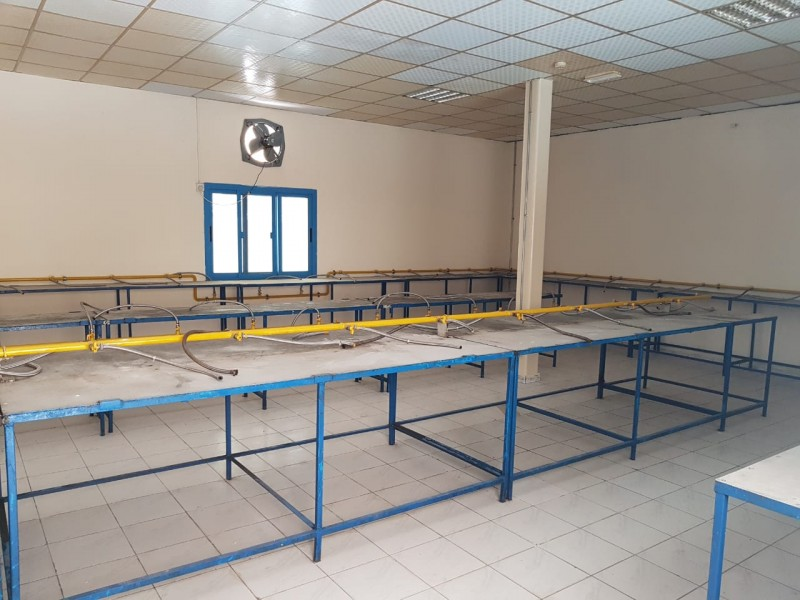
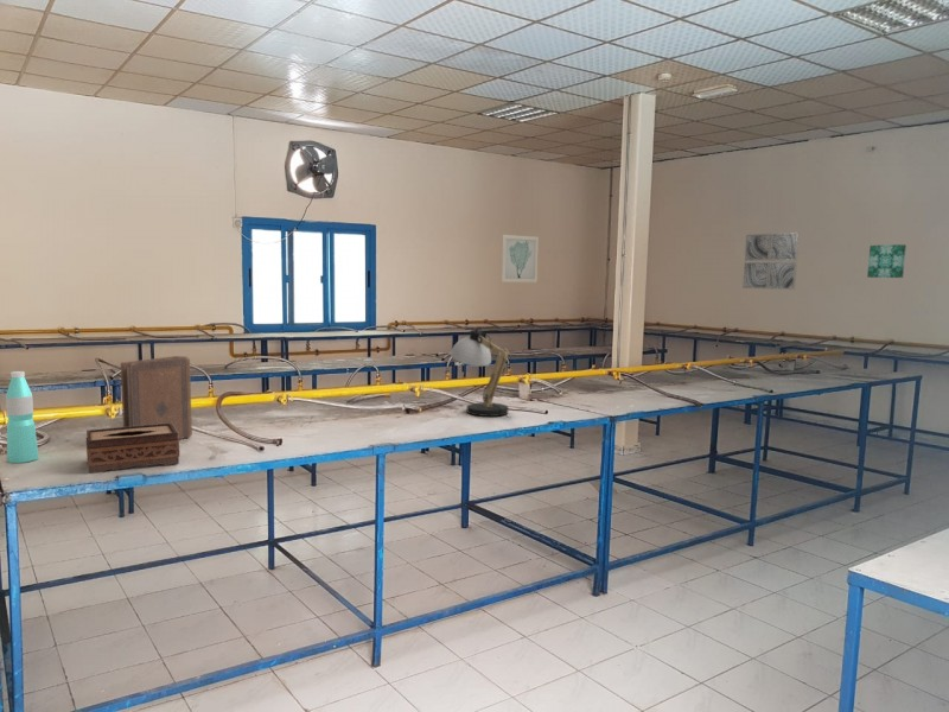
+ tissue box [85,422,180,475]
+ wall art [741,231,801,291]
+ wall art [866,243,907,279]
+ wall art [501,234,540,284]
+ book [120,355,193,440]
+ water bottle [5,370,40,464]
+ desk lamp [450,325,512,420]
